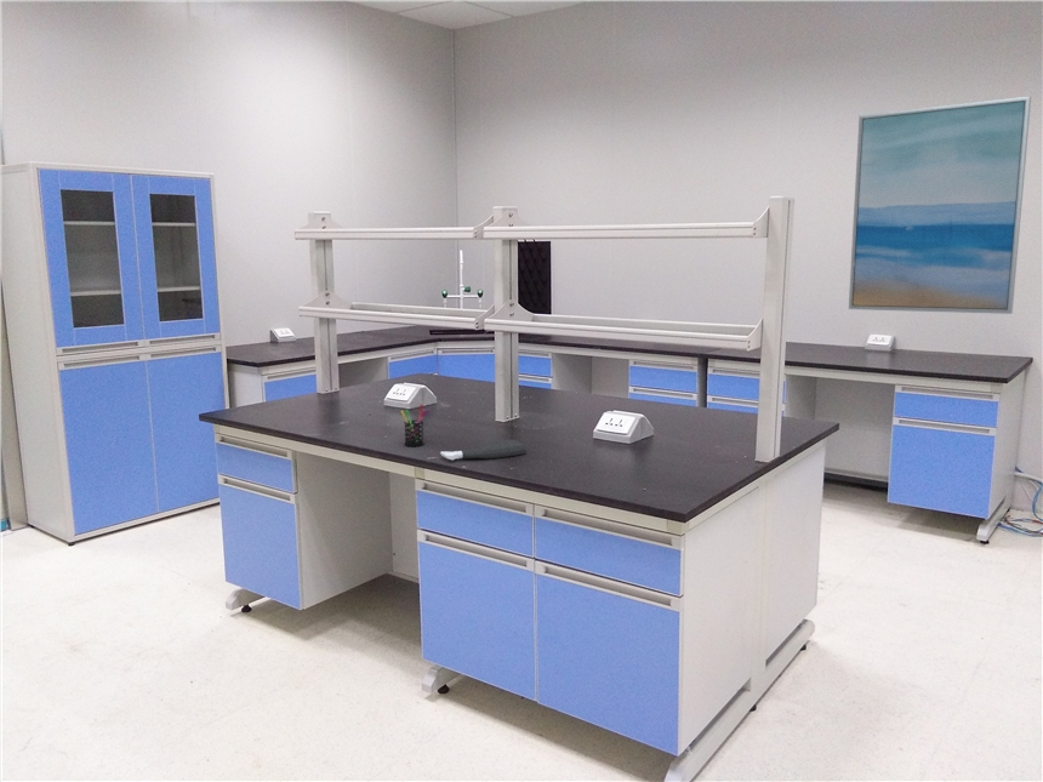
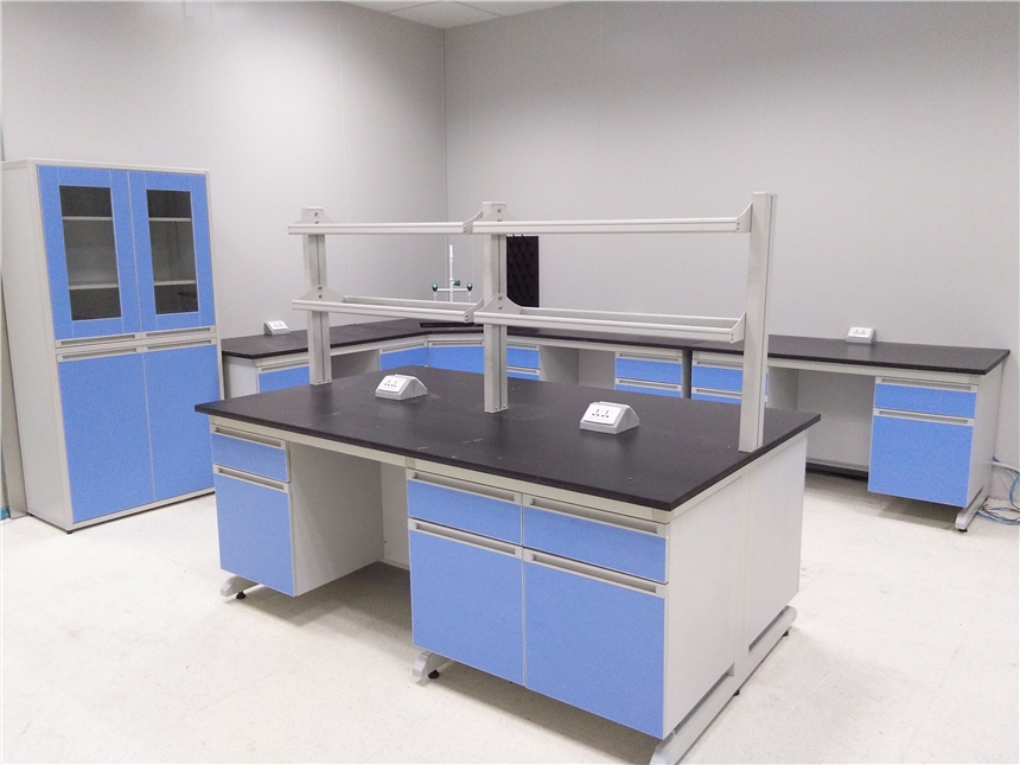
- pen holder [399,403,429,447]
- wall art [848,95,1032,315]
- spray bottle [439,439,526,461]
